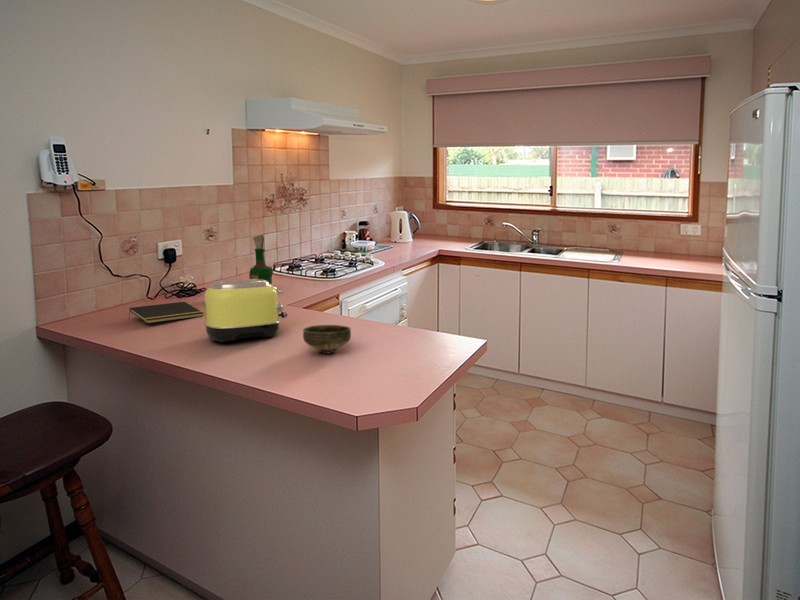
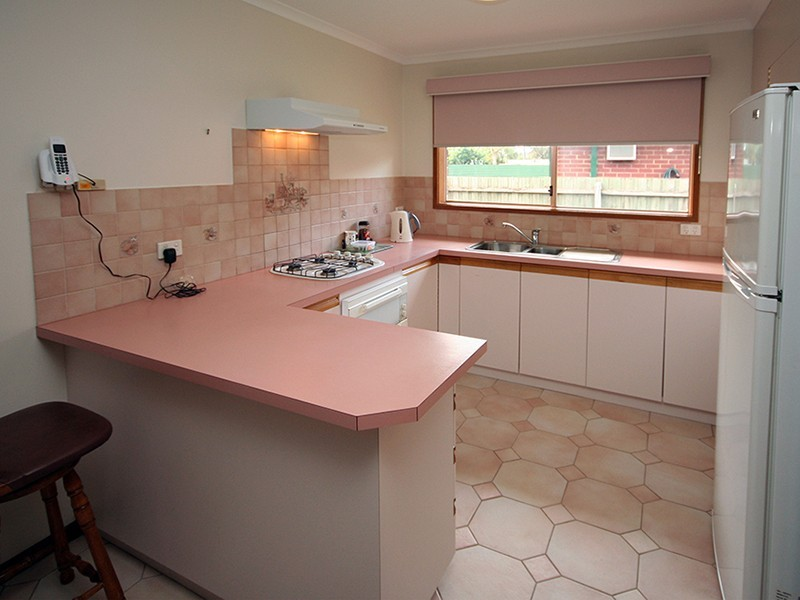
- bowl [302,324,352,355]
- notepad [128,301,204,324]
- toaster [203,278,288,343]
- grog bottle [248,234,274,285]
